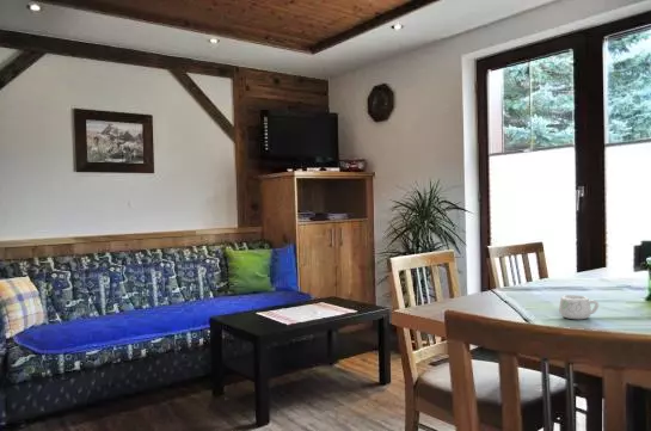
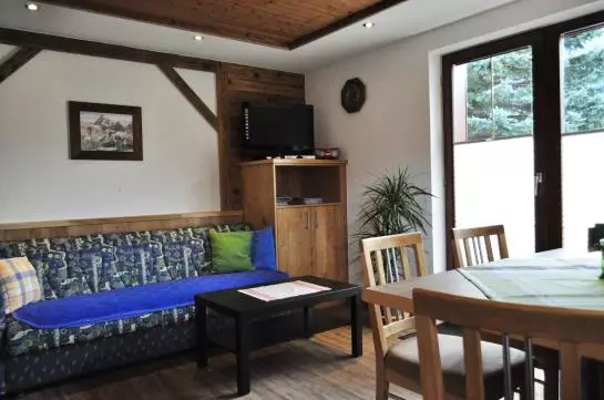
- teacup [558,294,600,320]
